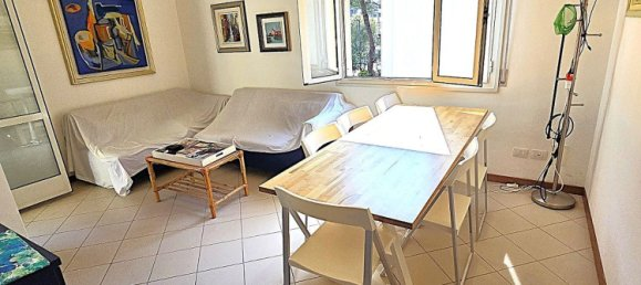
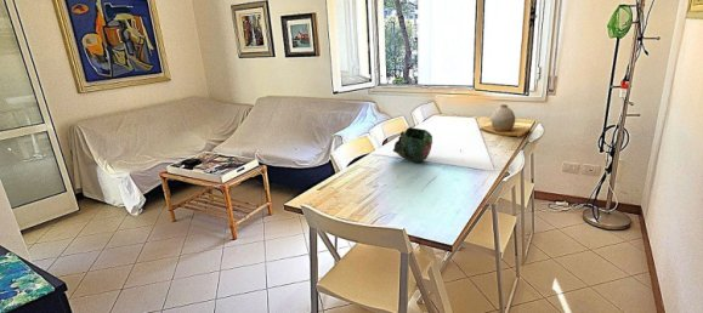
+ vase [478,103,532,138]
+ decorative bowl [392,126,433,163]
